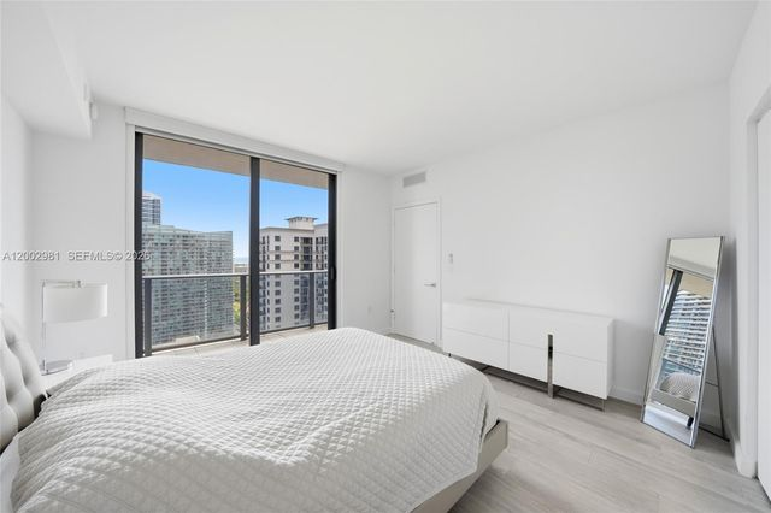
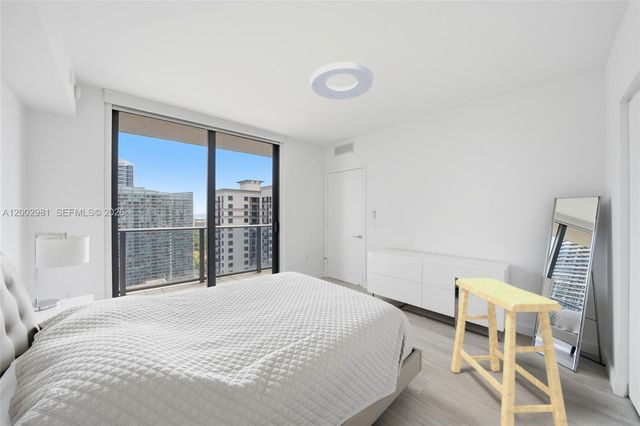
+ stool [450,277,569,426]
+ ceiling light [310,61,374,101]
